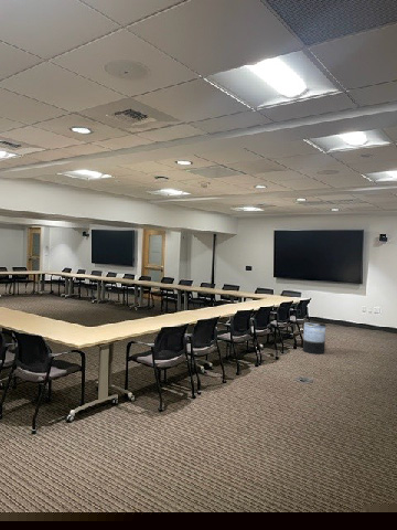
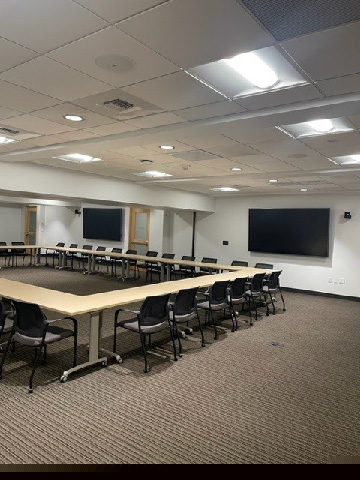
- trash can [302,321,326,356]
